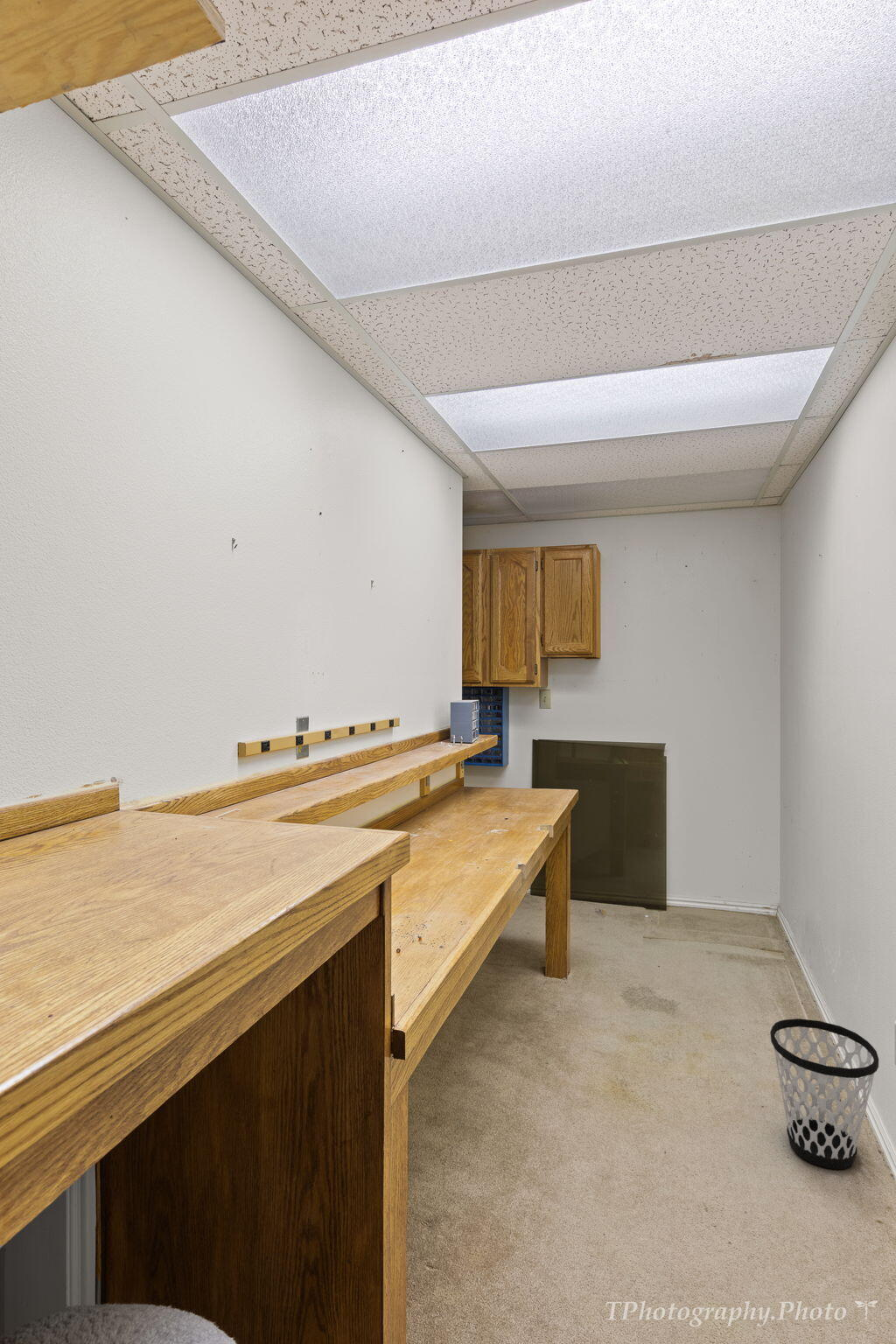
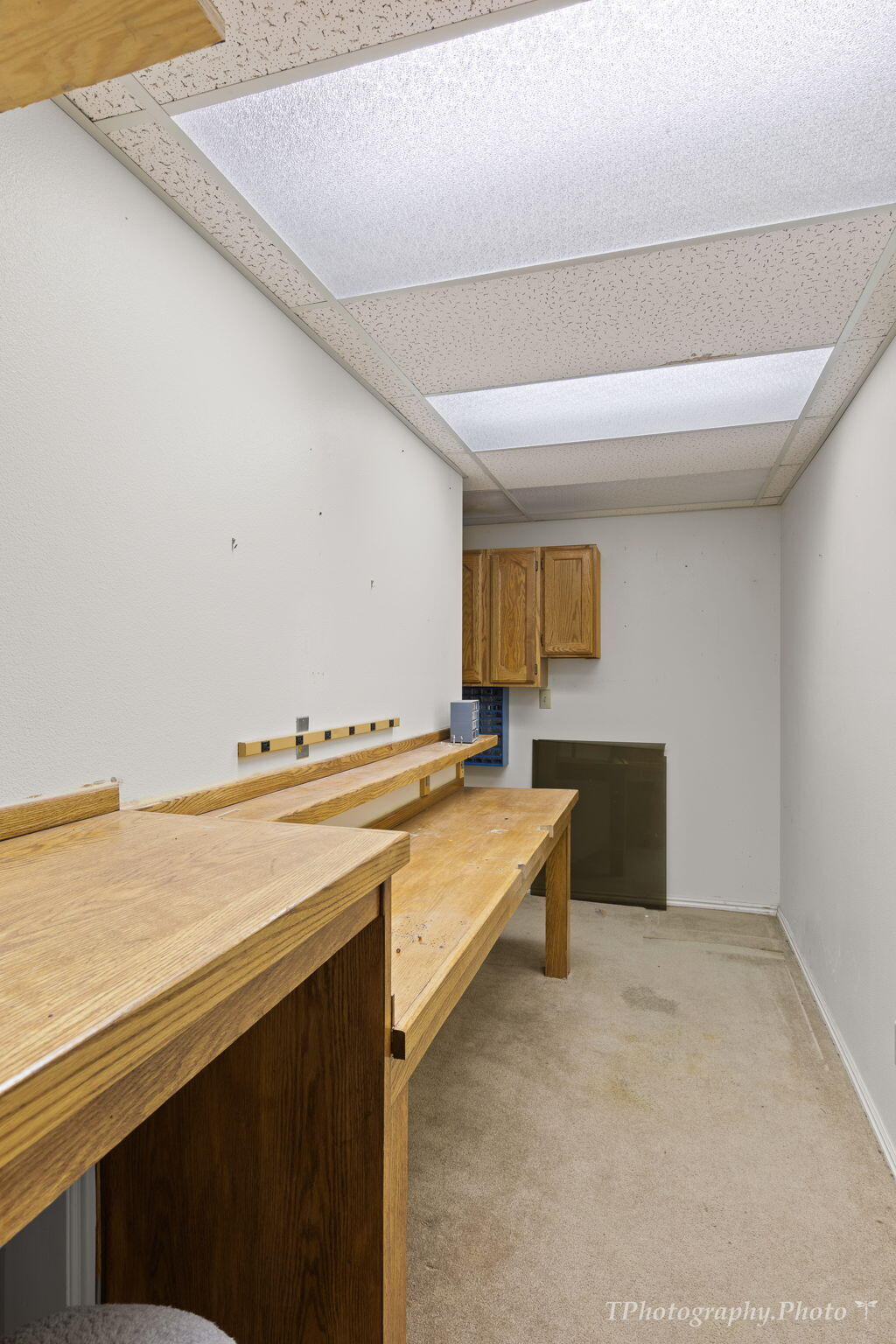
- wastebasket [769,1018,879,1170]
